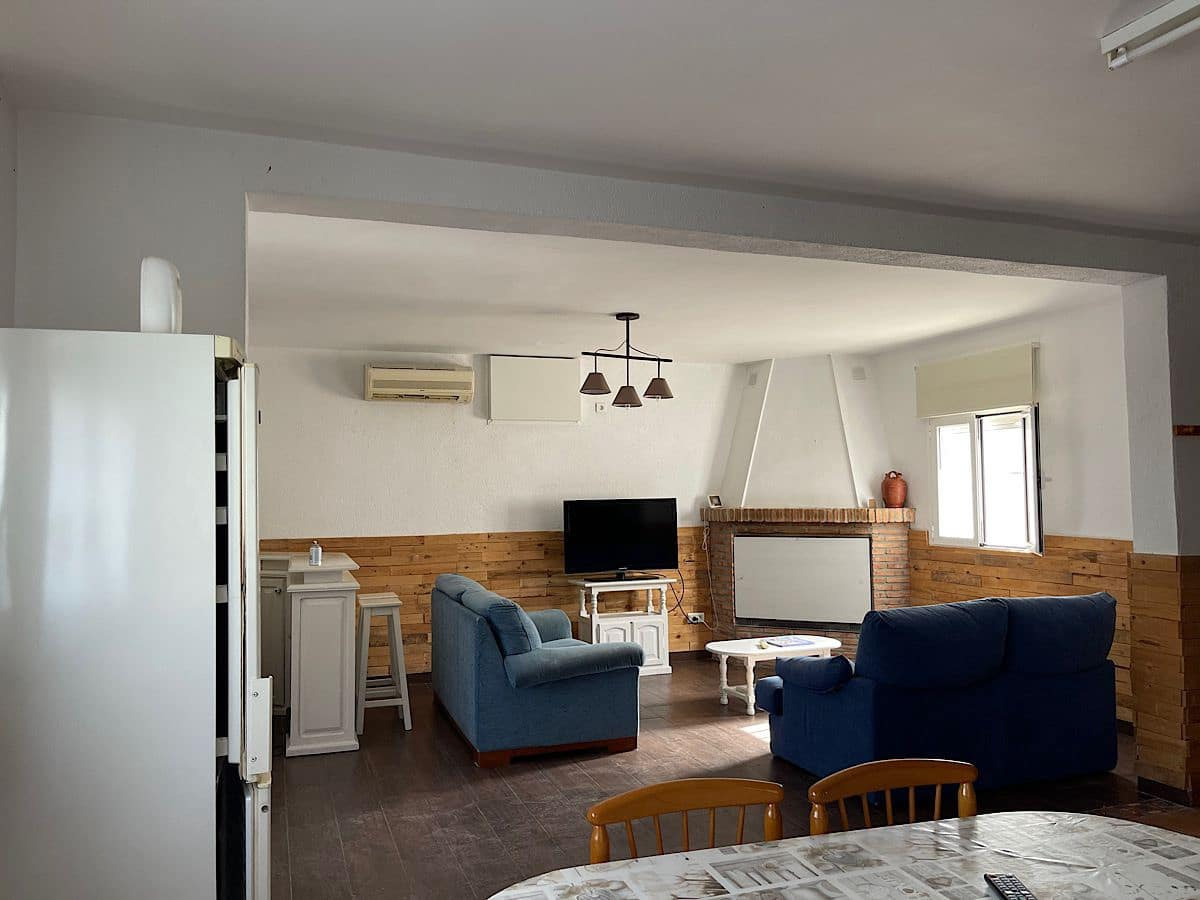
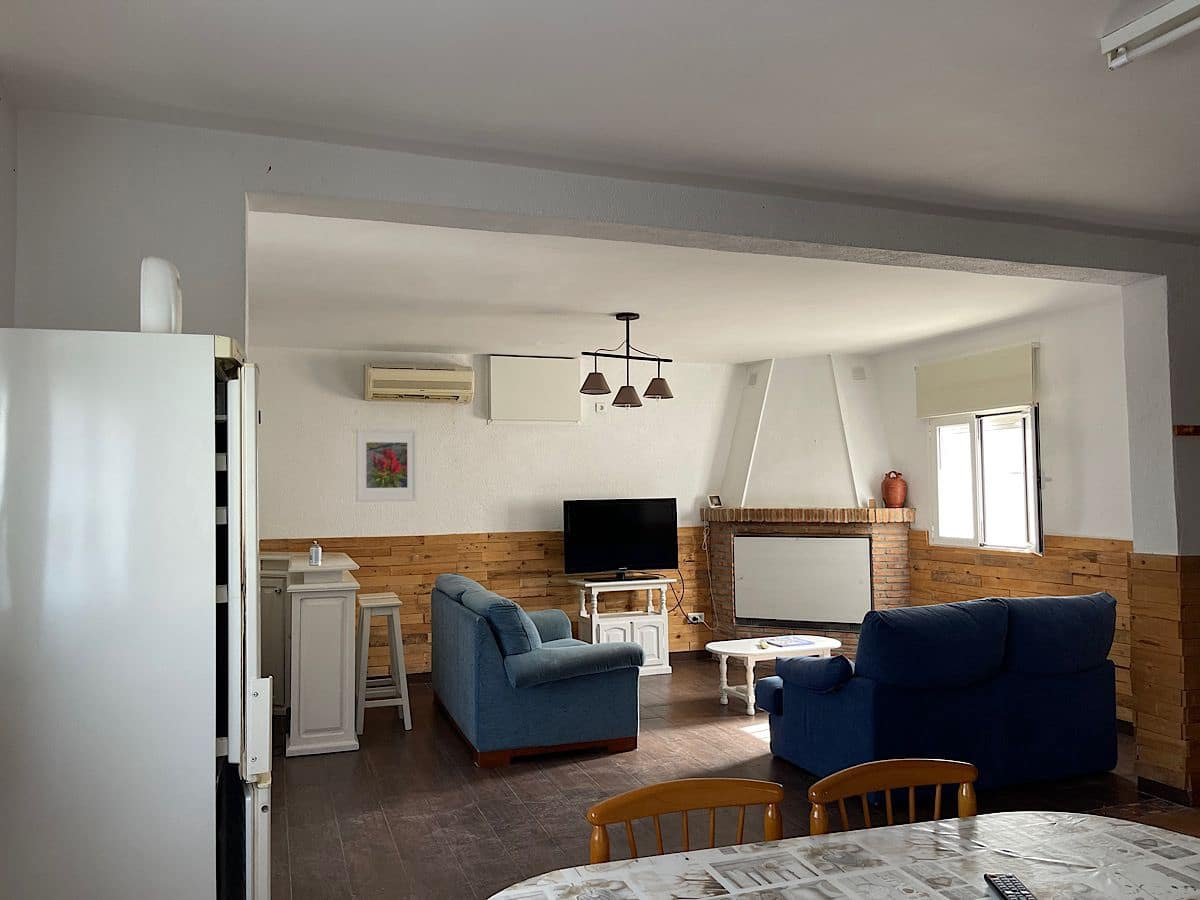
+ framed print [355,428,418,503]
